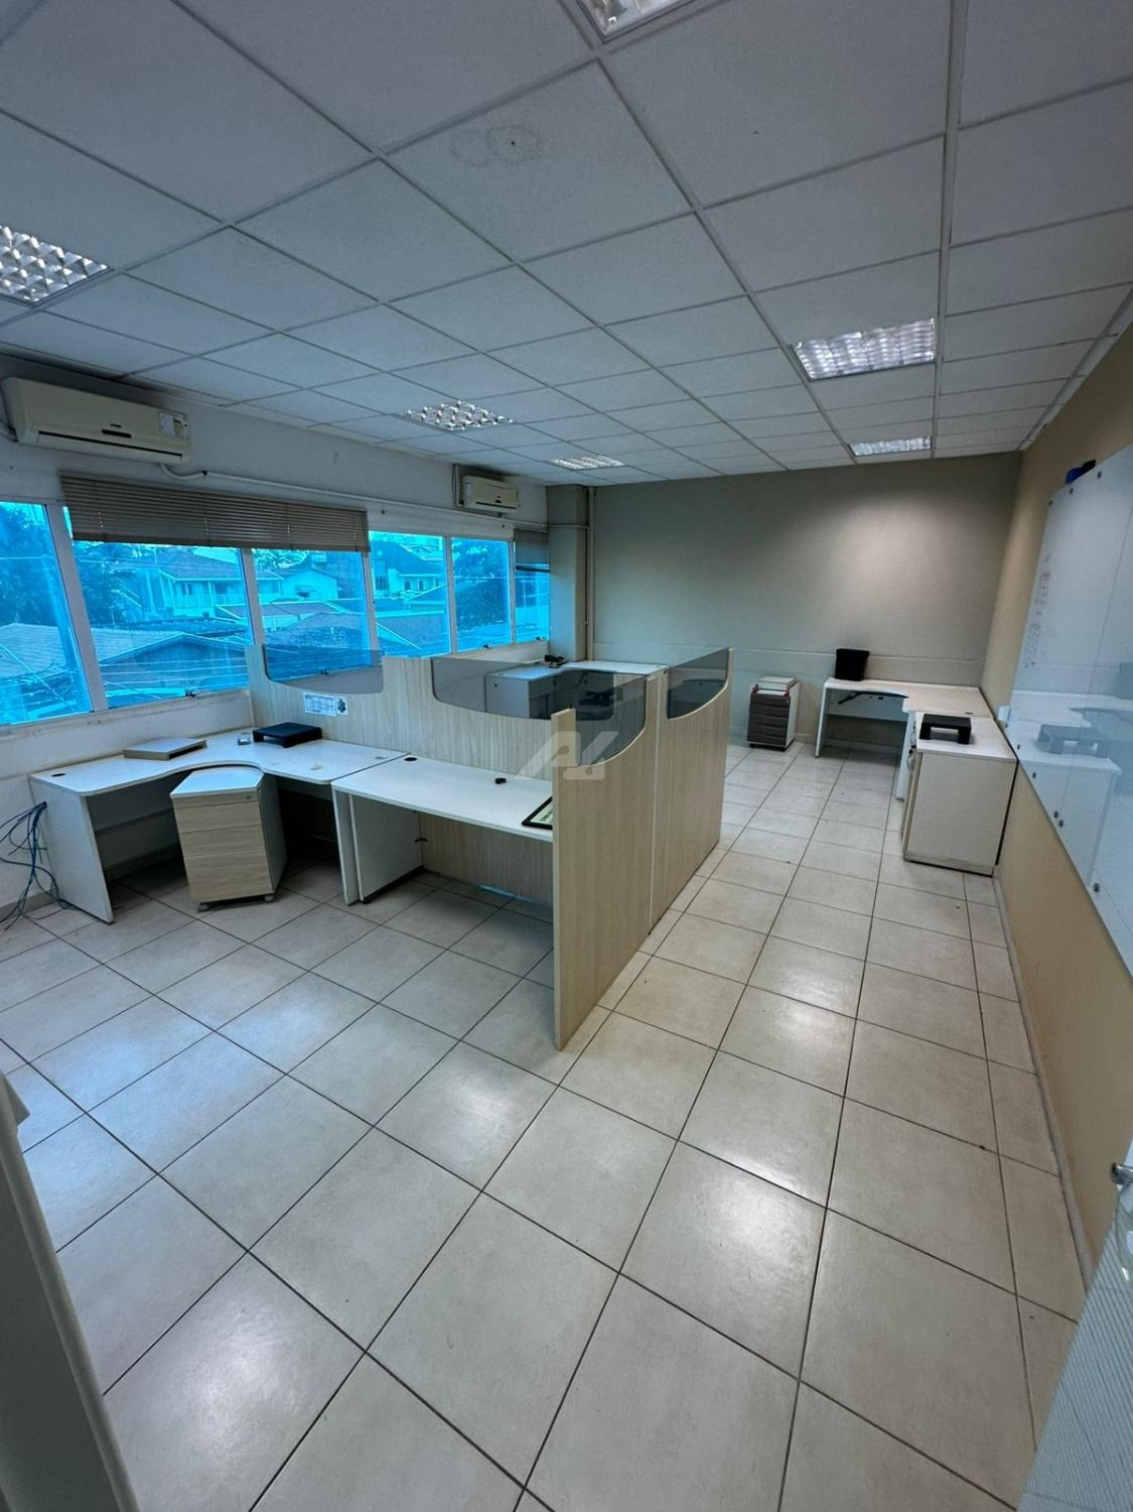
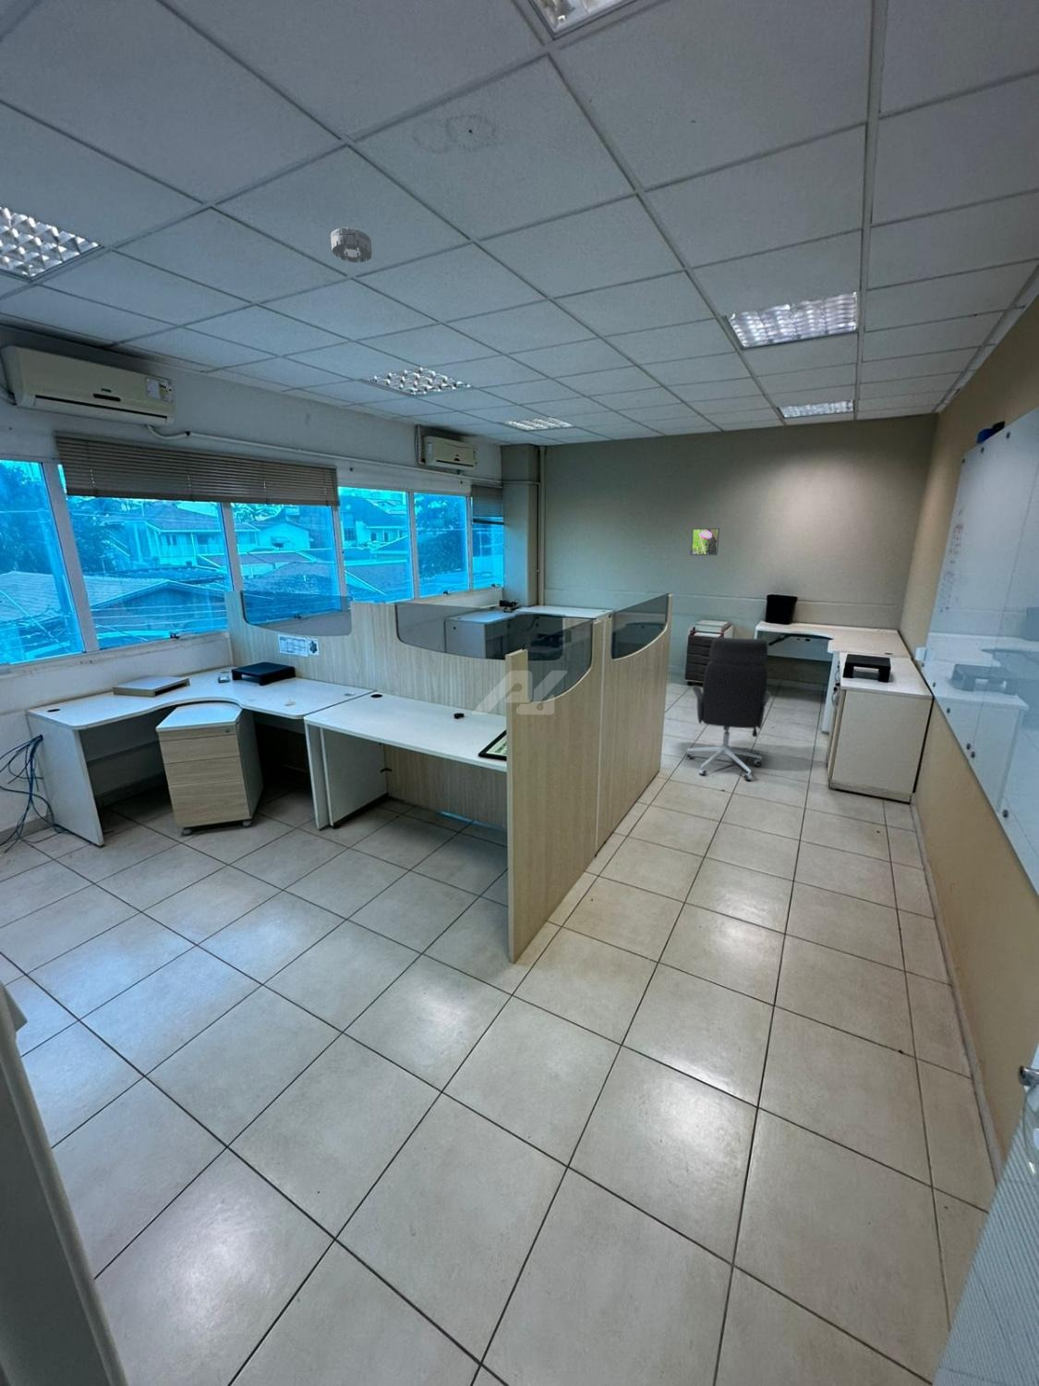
+ smoke detector [330,226,373,263]
+ office chair [685,636,772,780]
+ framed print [689,527,720,557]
